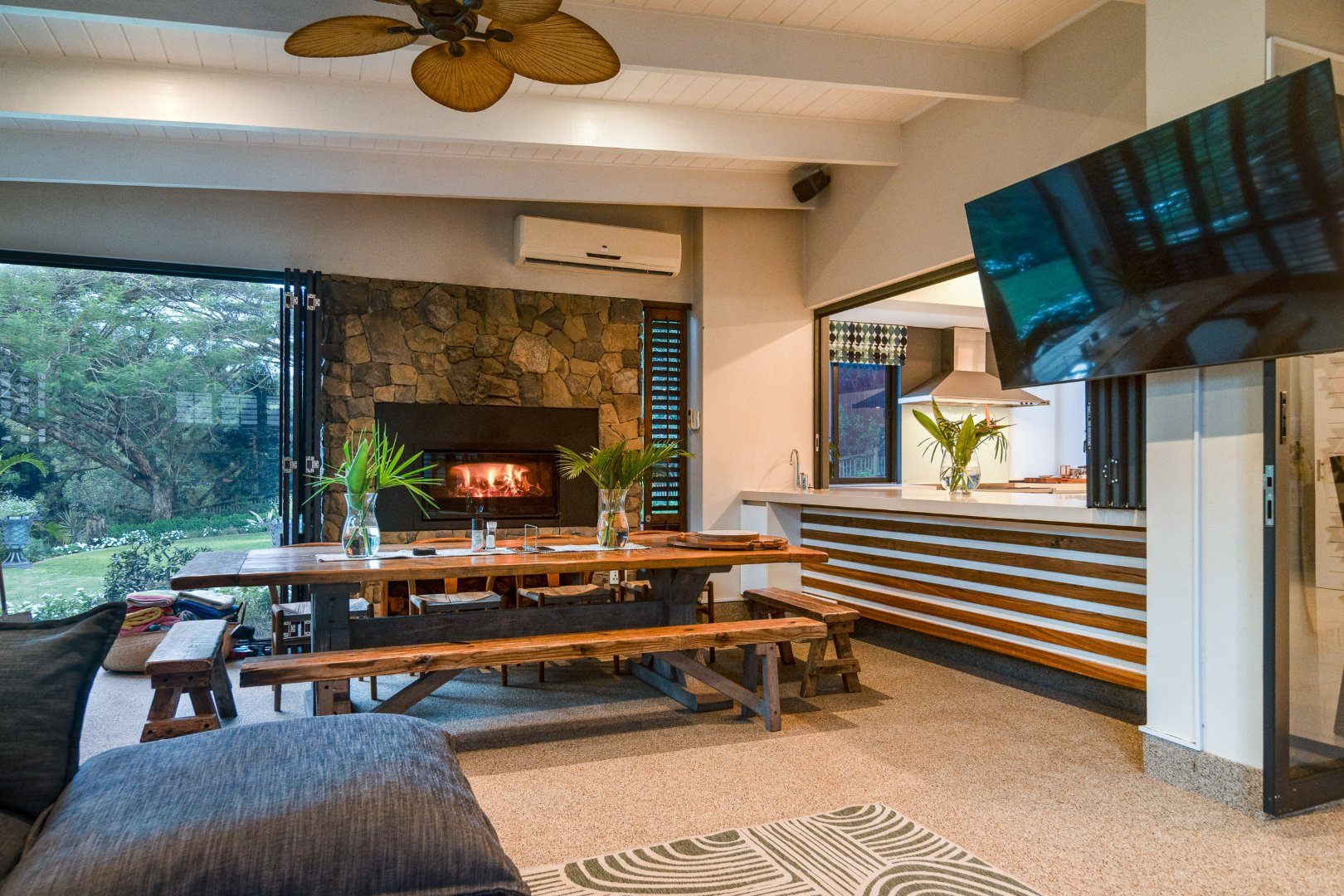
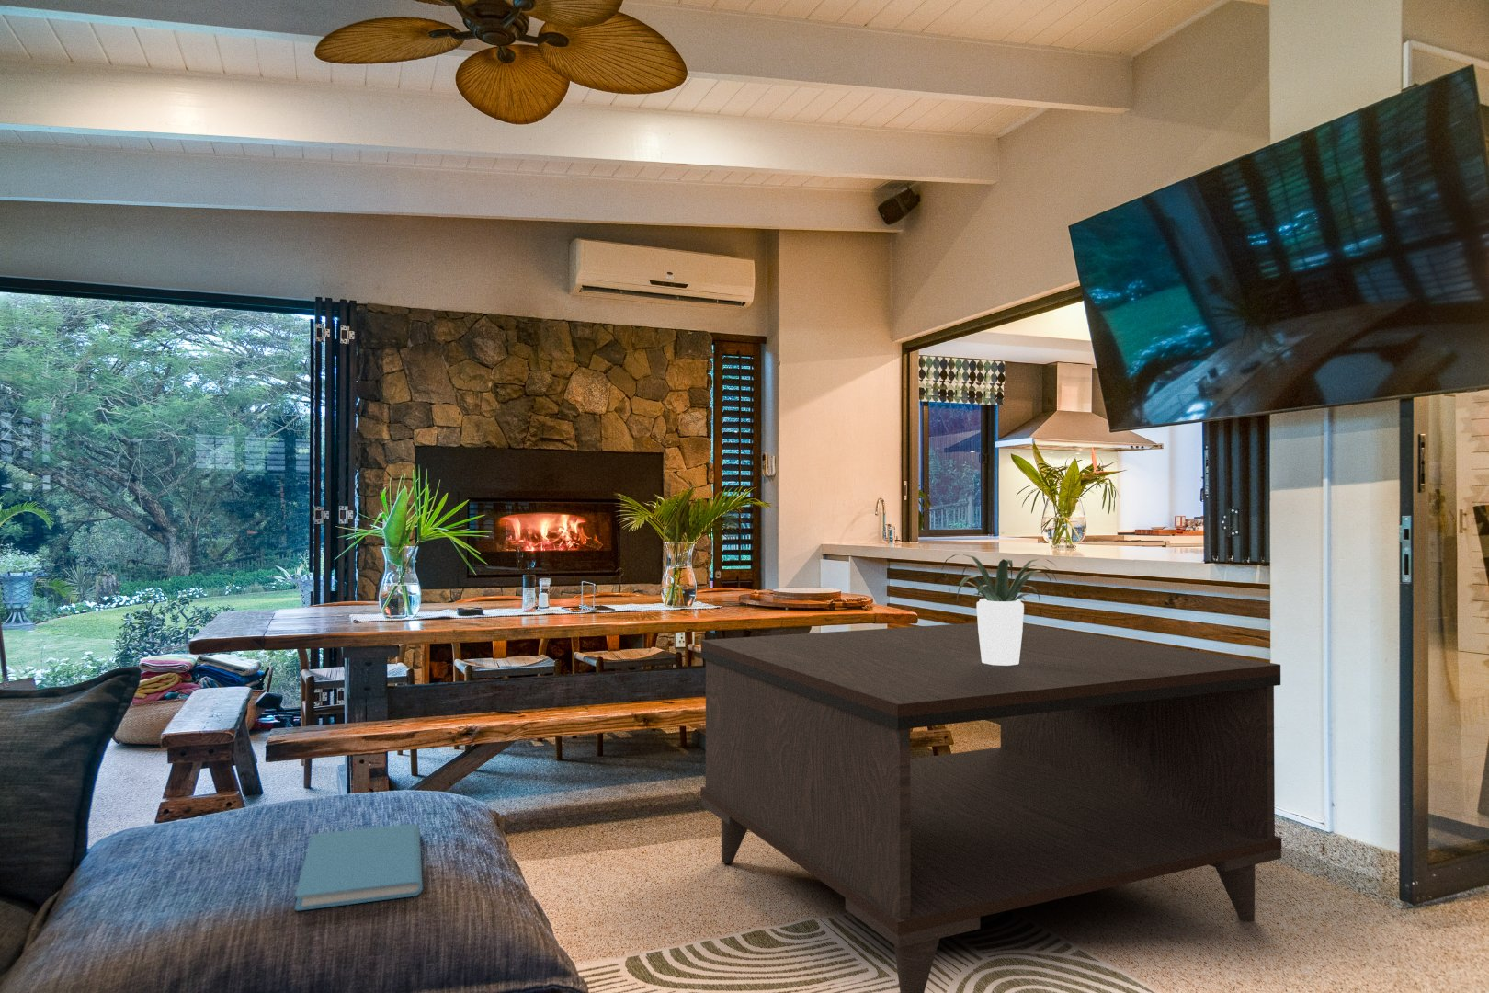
+ coffee table [699,622,1282,993]
+ potted plant [941,553,1058,666]
+ book [294,823,423,912]
